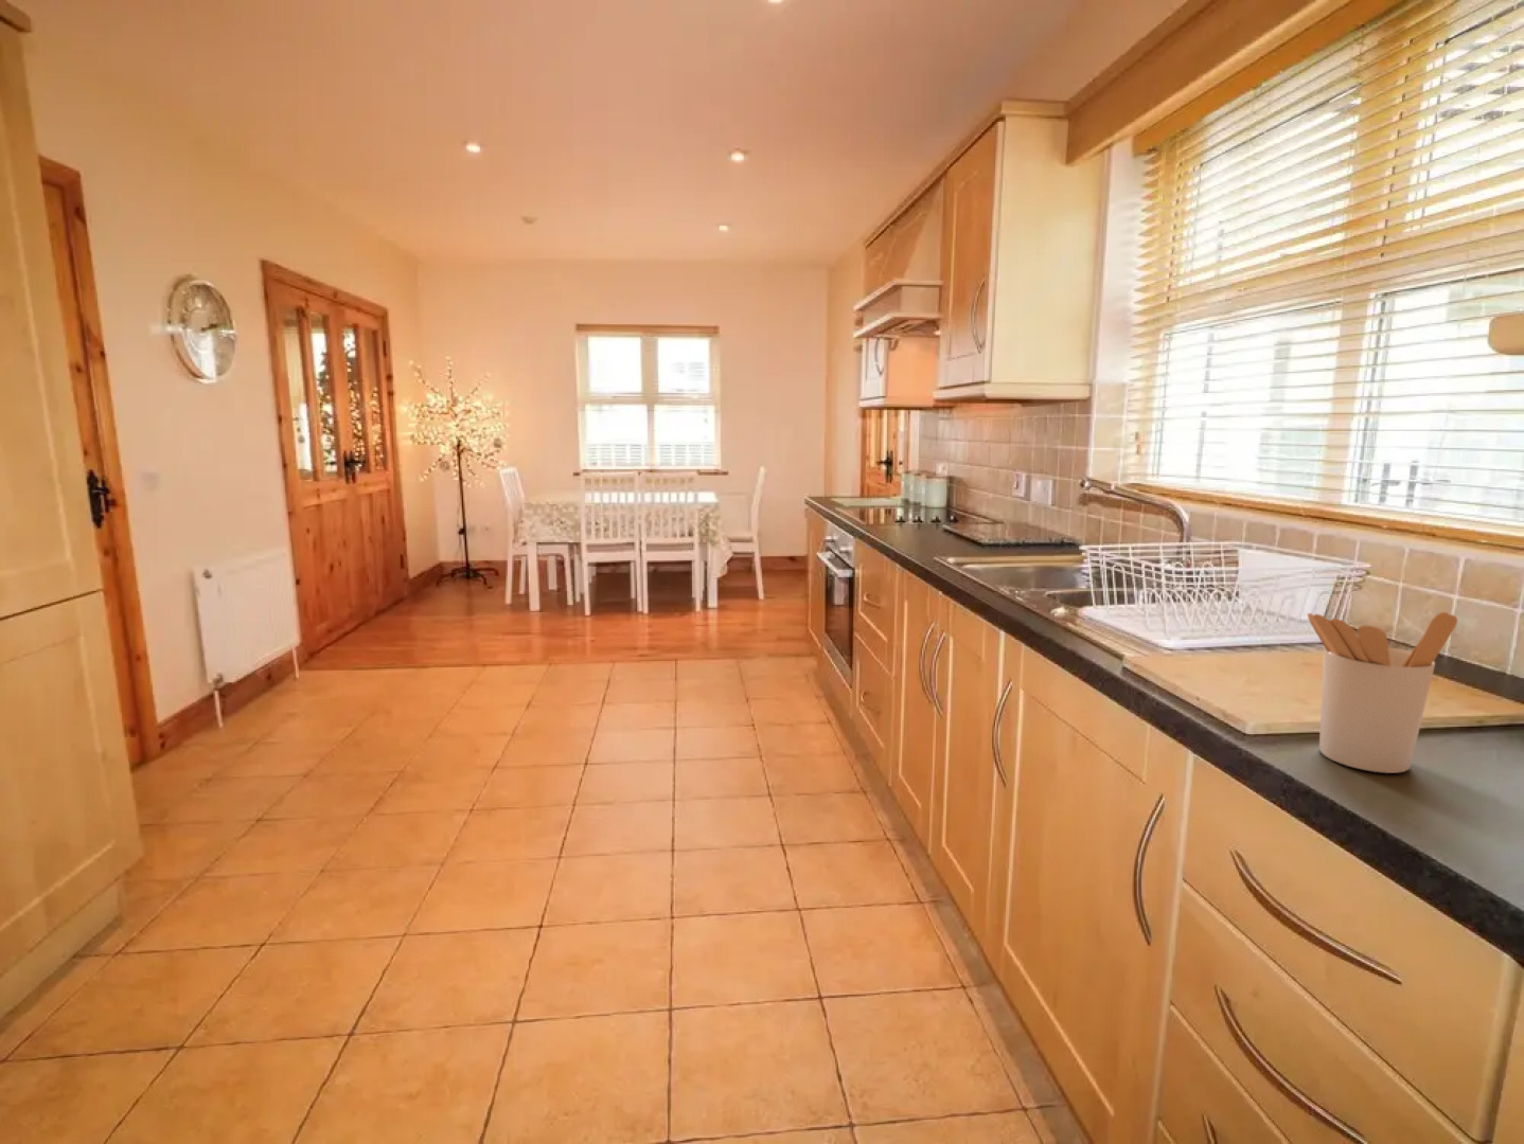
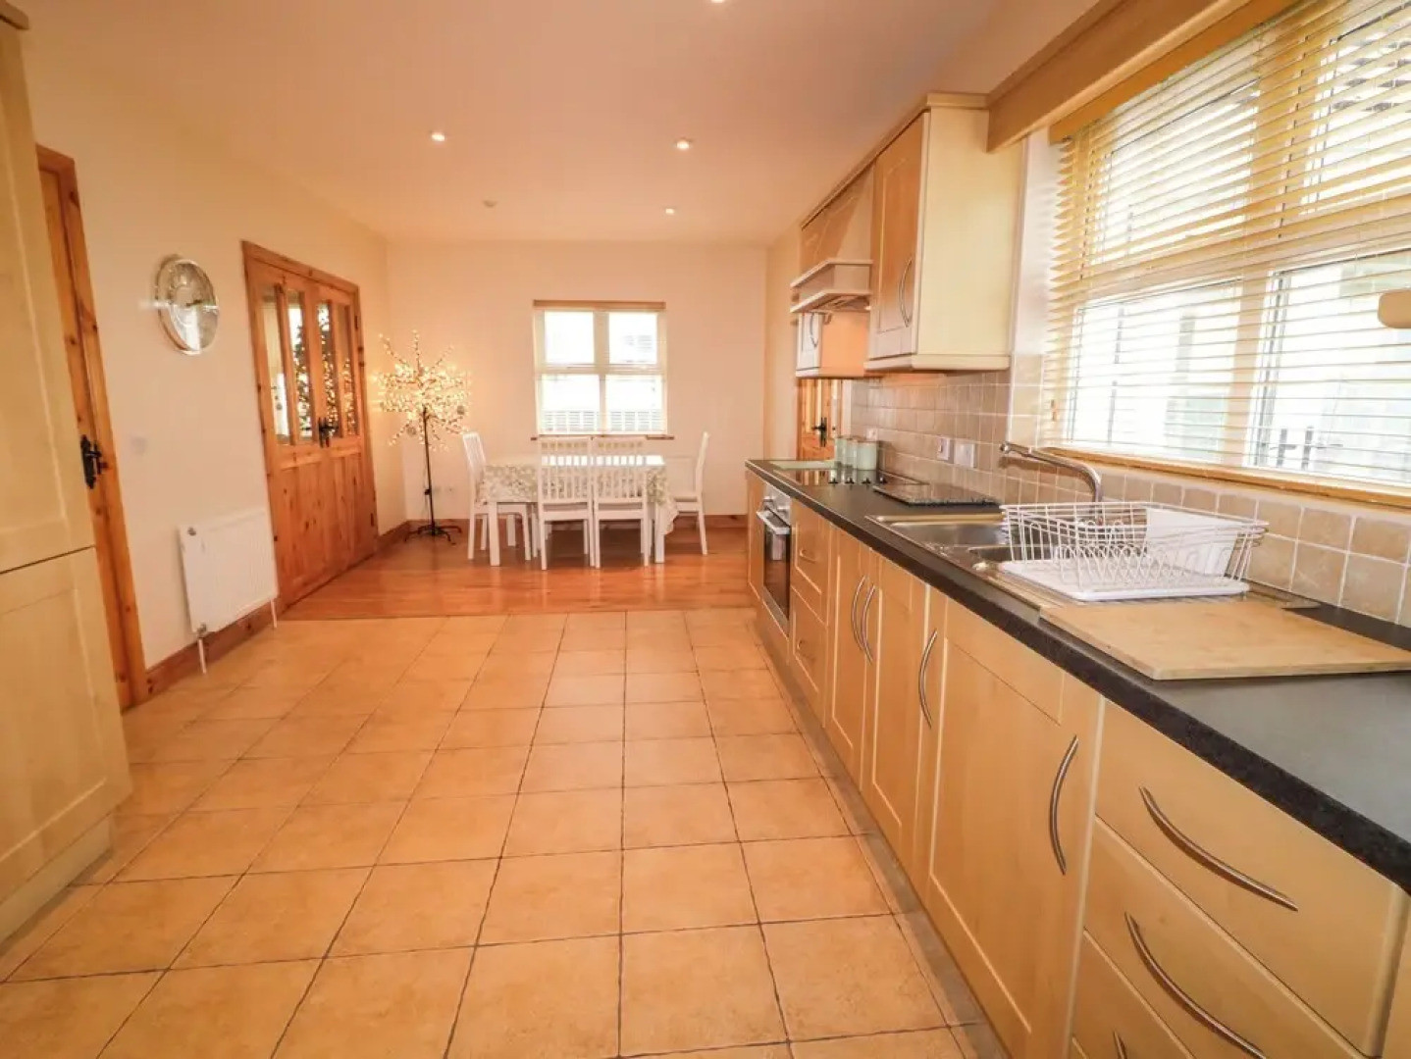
- utensil holder [1306,612,1458,774]
